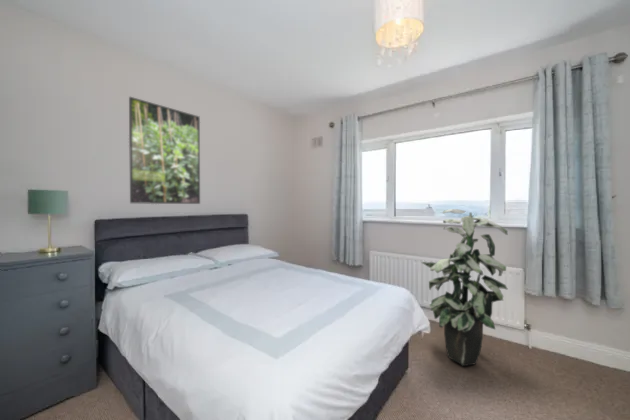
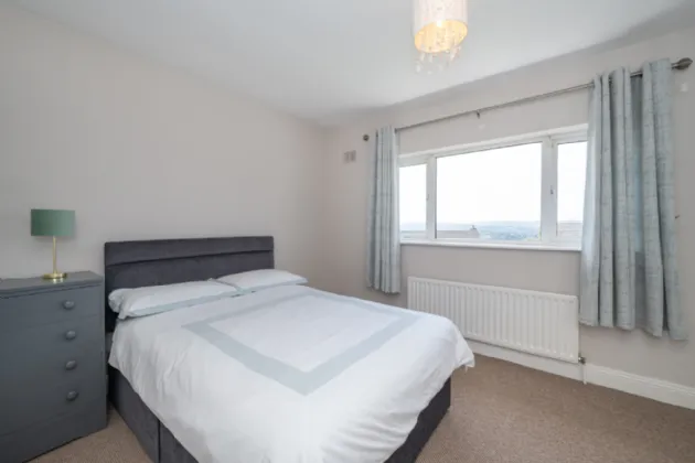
- indoor plant [421,208,508,367]
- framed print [128,96,201,205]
